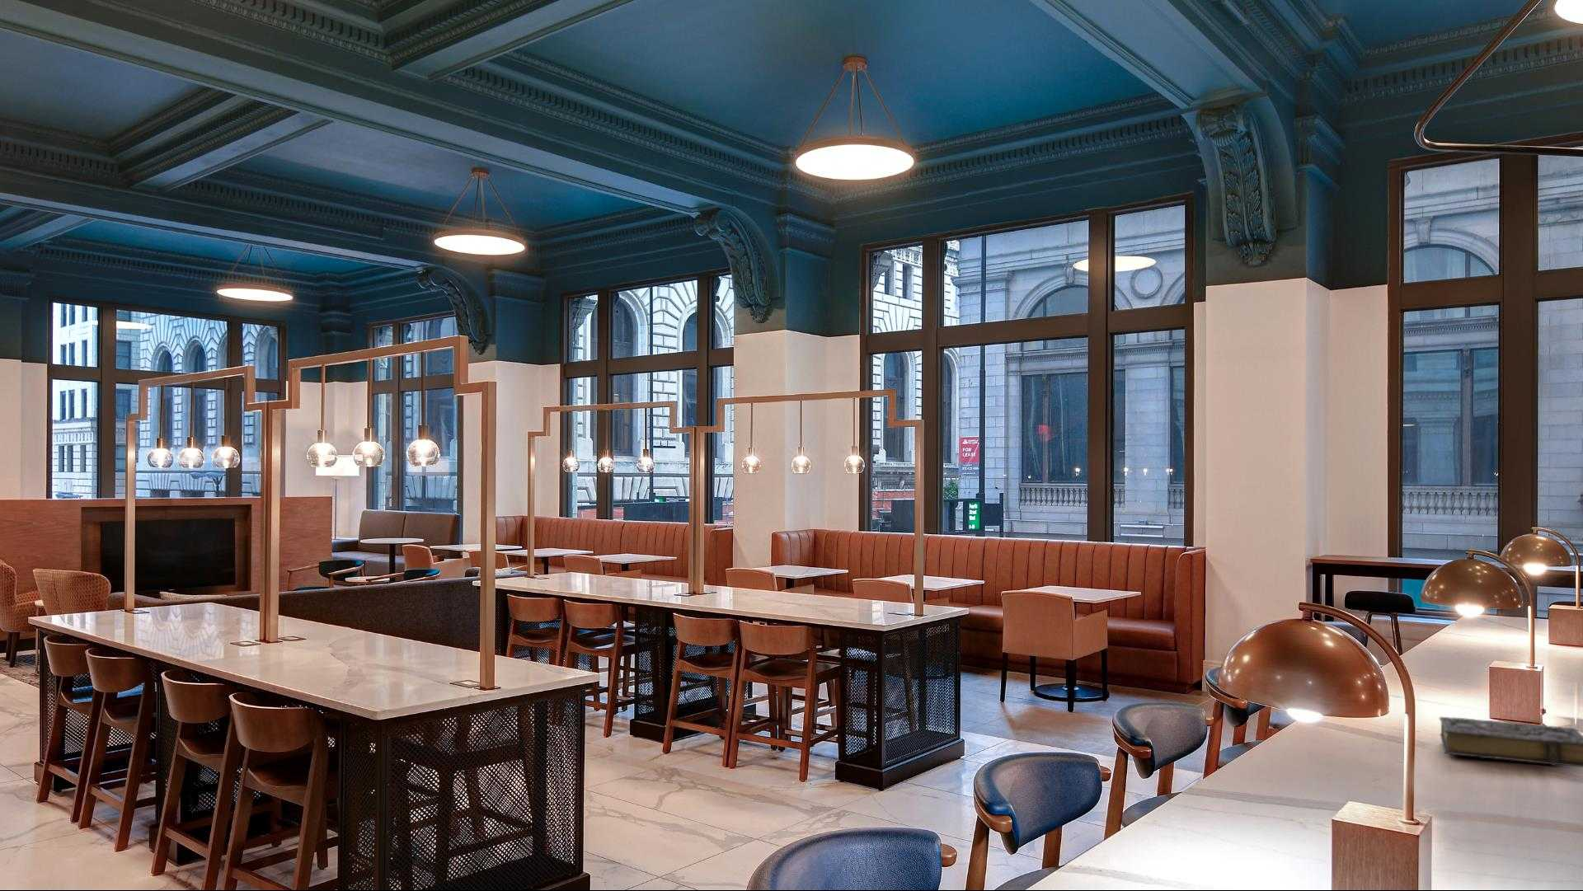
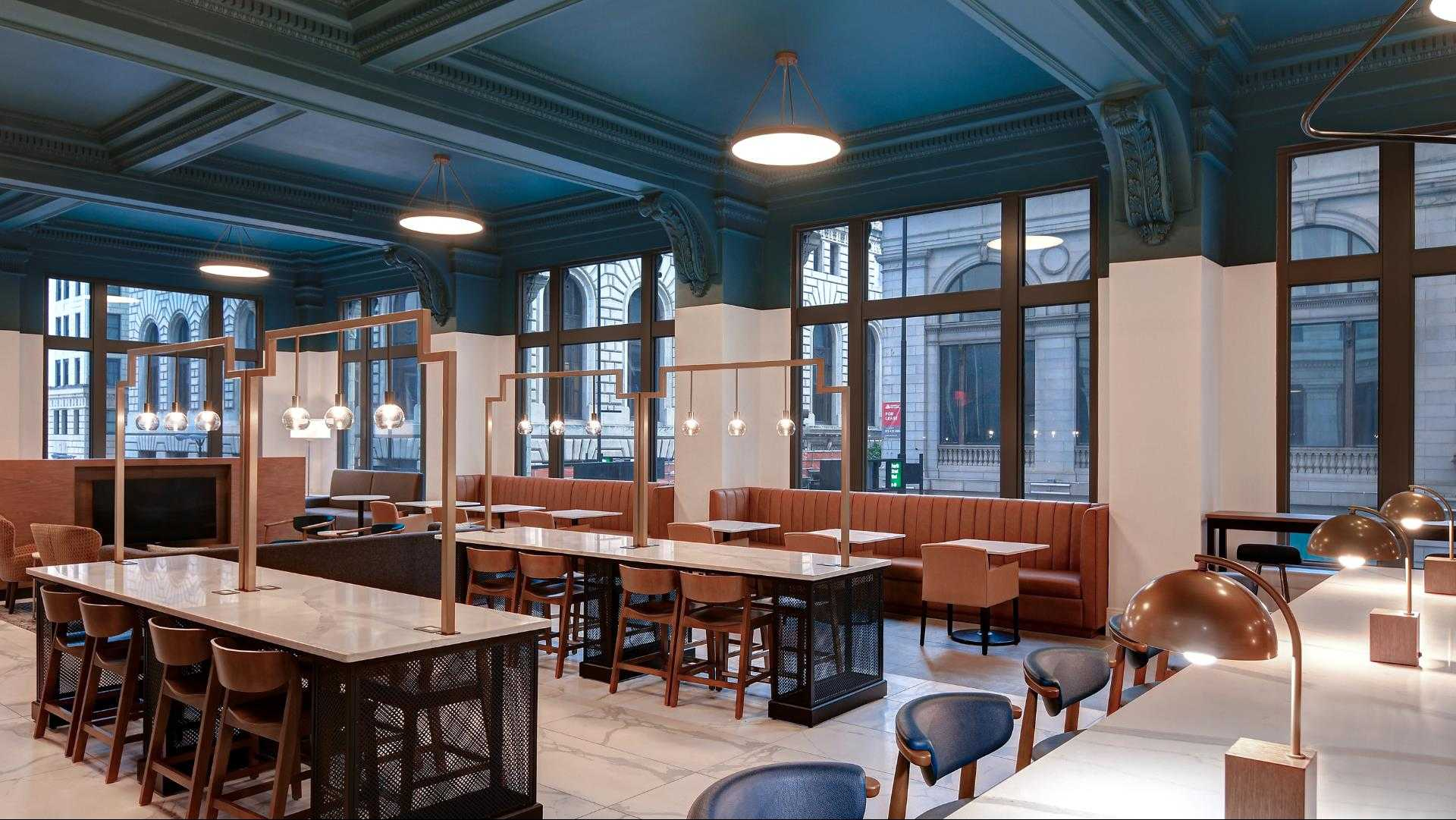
- book [1438,716,1583,768]
